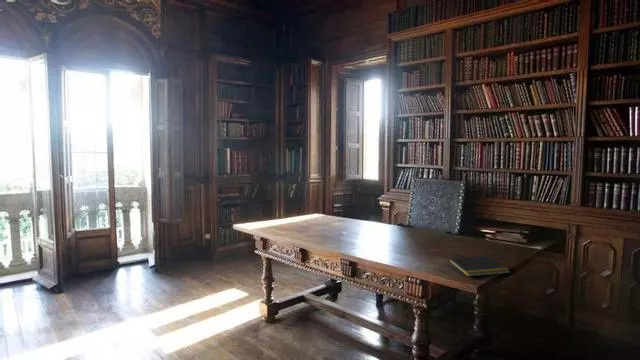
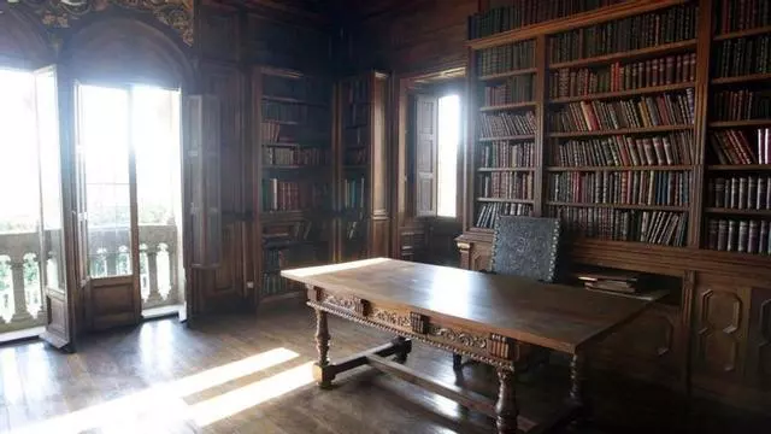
- notepad [446,255,511,277]
